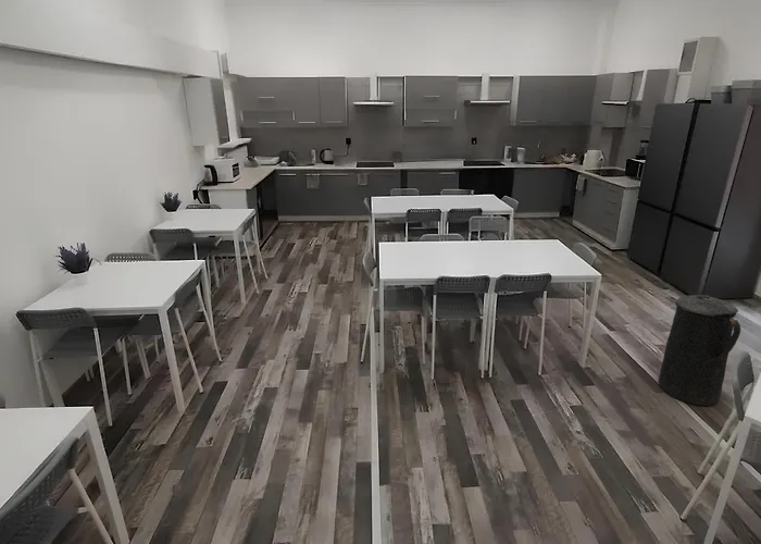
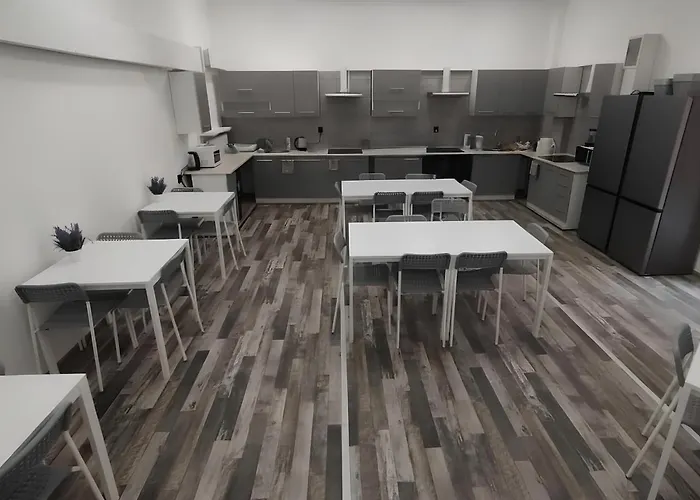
- trash can [658,294,741,407]
